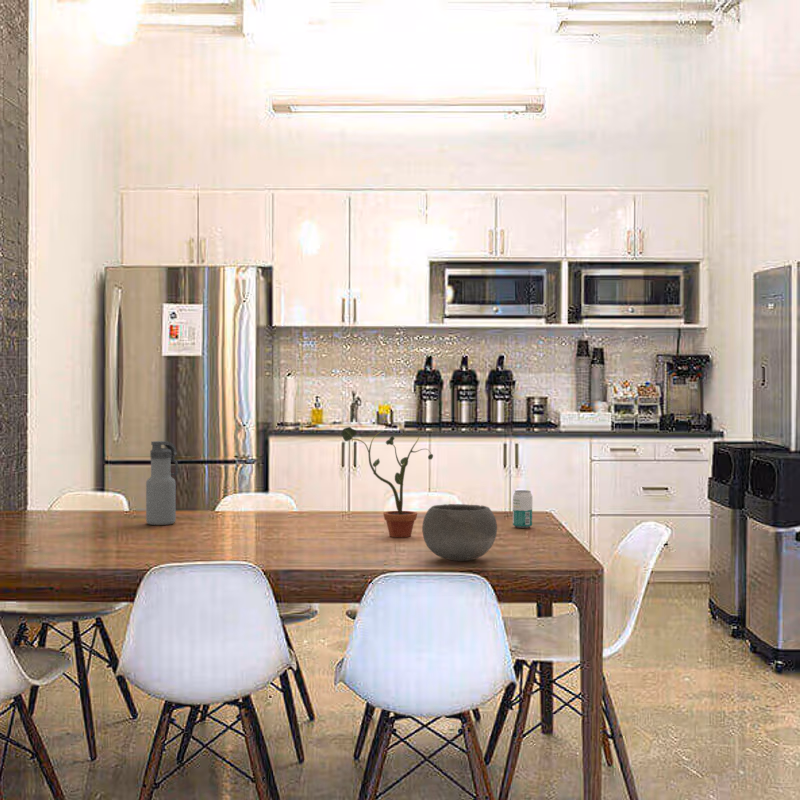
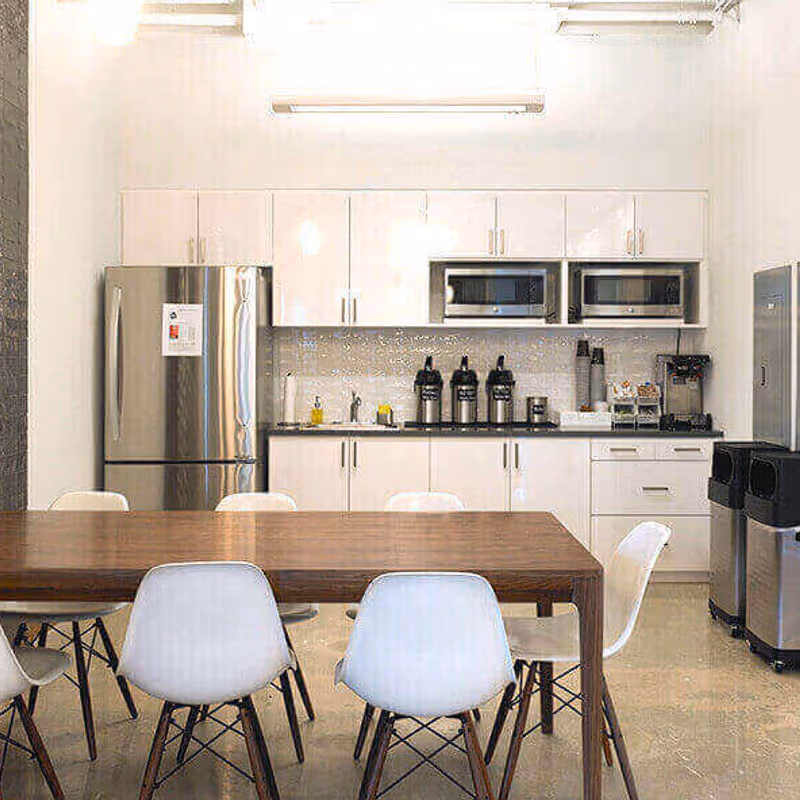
- bowl [421,503,498,562]
- potted plant [340,426,434,538]
- water bottle [145,440,179,526]
- beverage can [512,489,533,529]
